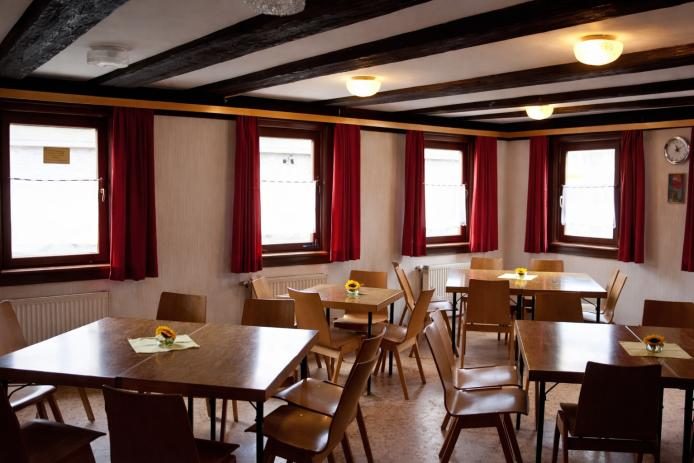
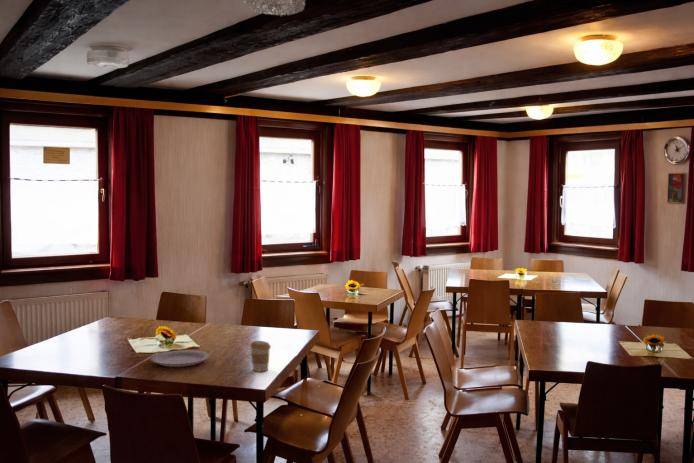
+ plate [149,349,211,368]
+ coffee cup [249,340,272,373]
